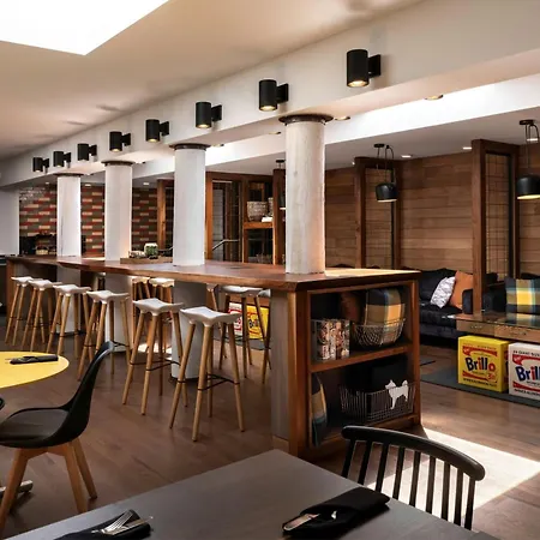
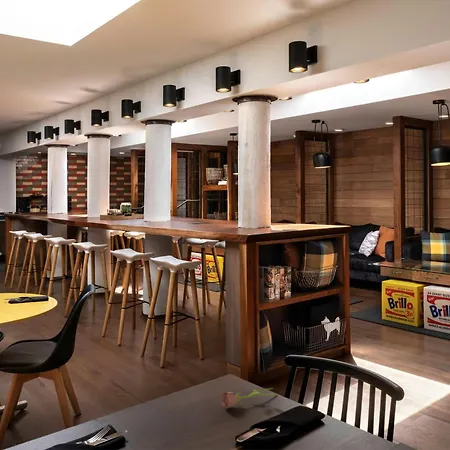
+ flower [221,387,278,409]
